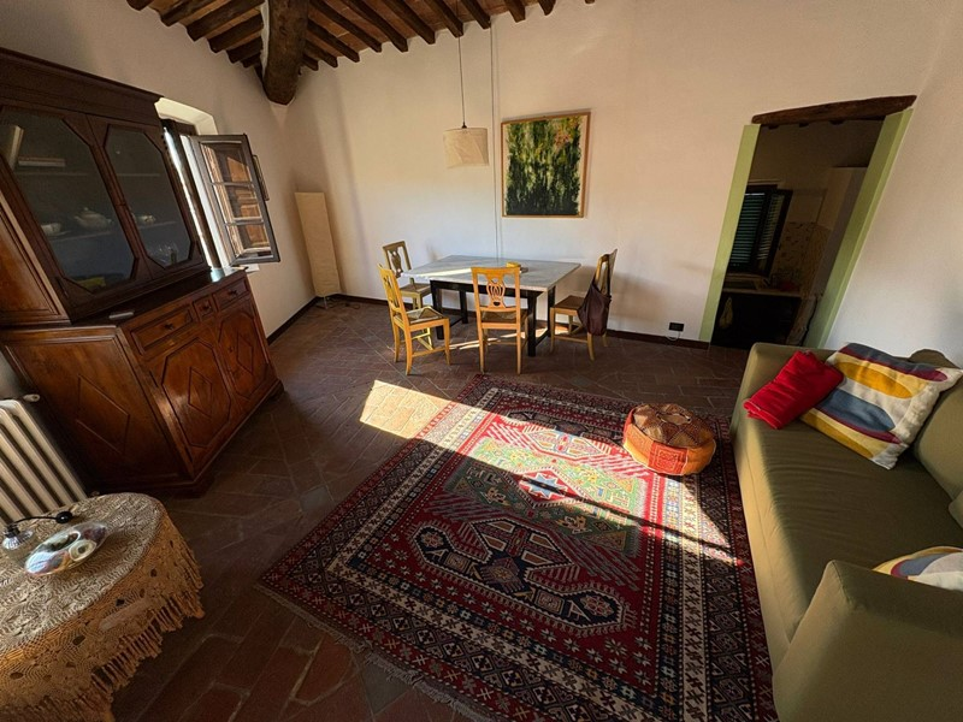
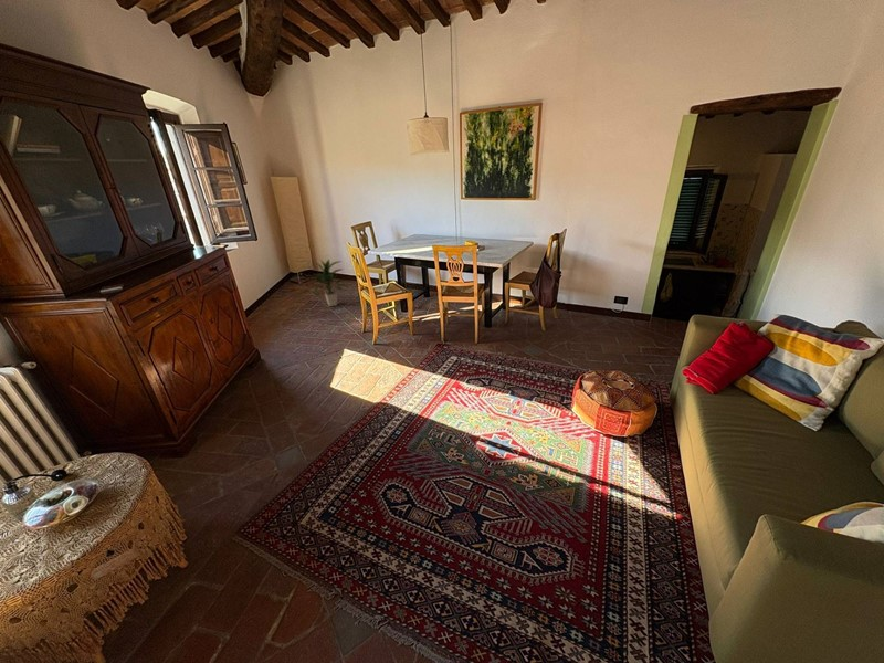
+ indoor plant [312,259,350,307]
